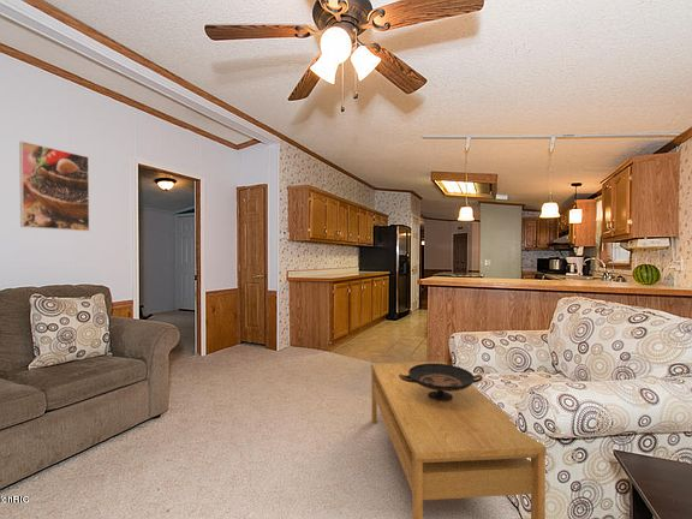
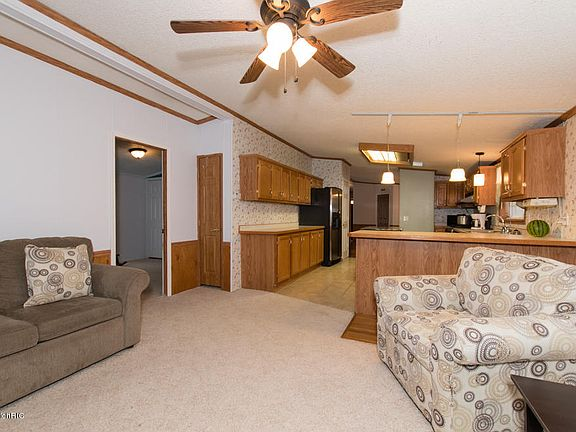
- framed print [18,141,90,232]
- coffee table [370,360,548,519]
- decorative bowl [399,363,484,401]
